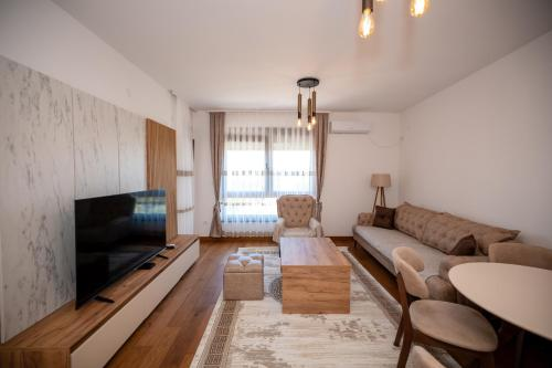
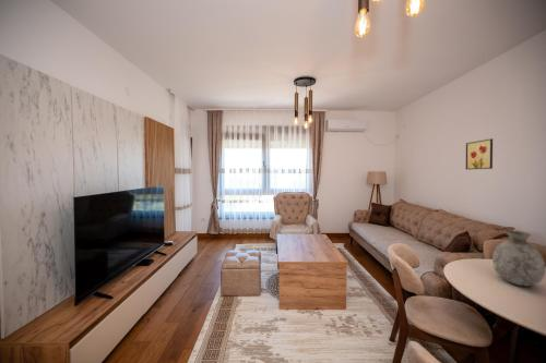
+ vase [491,229,546,287]
+ wall art [465,137,494,170]
